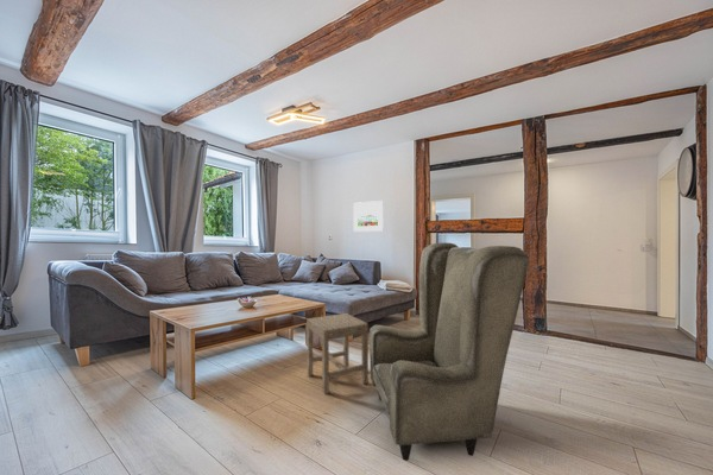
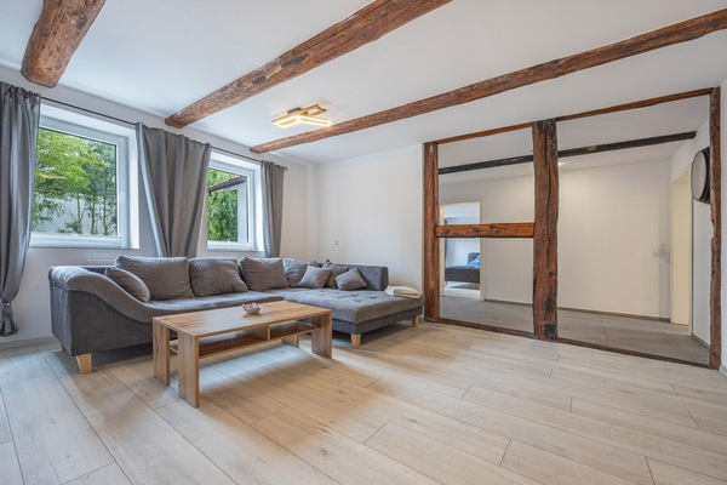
- armchair [368,241,531,462]
- stool [305,312,370,395]
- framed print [352,200,385,233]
